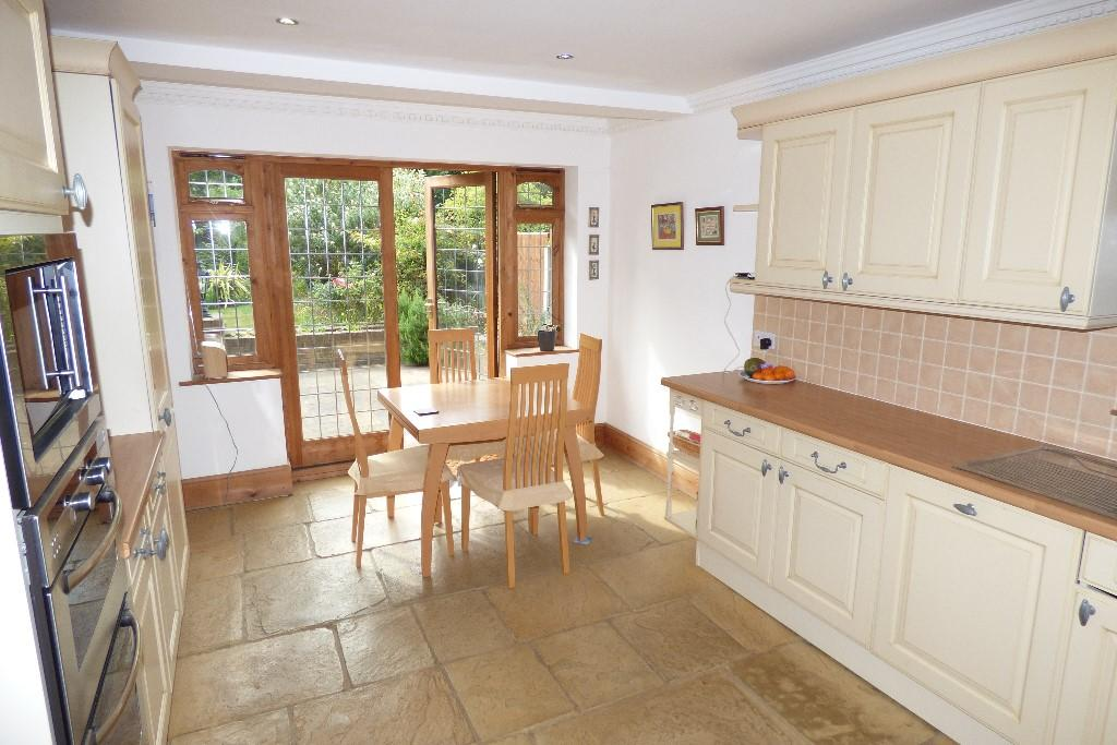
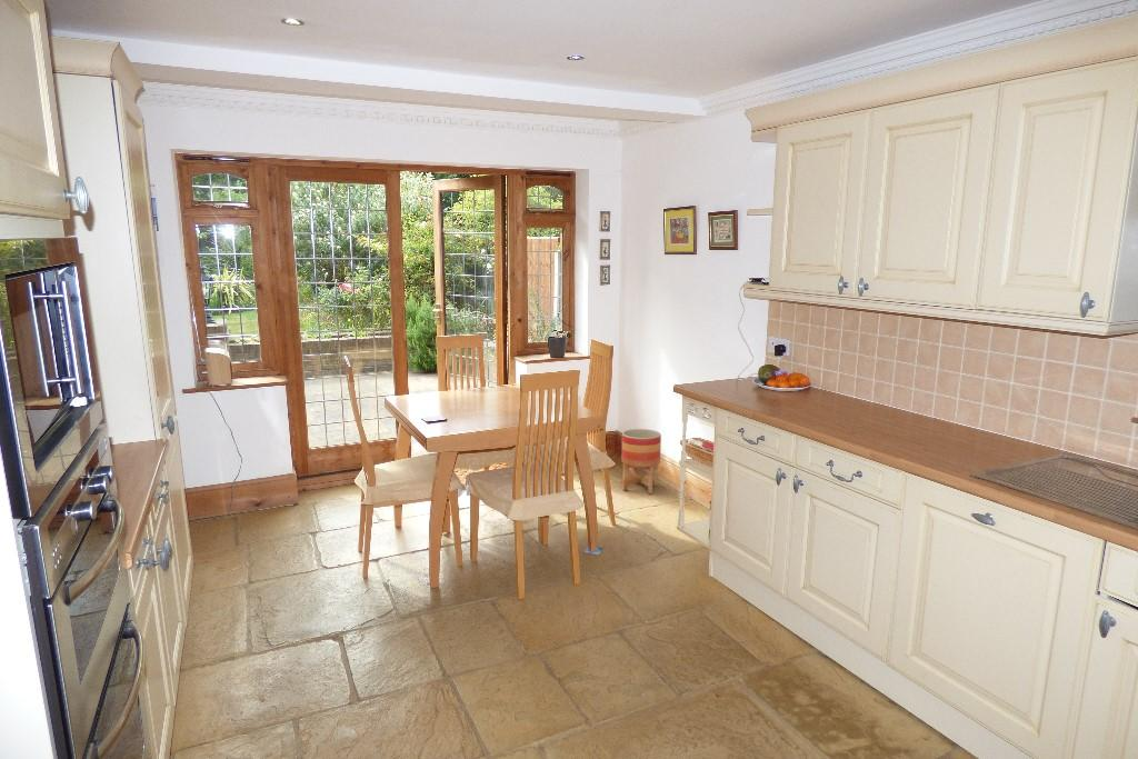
+ planter [620,428,662,495]
